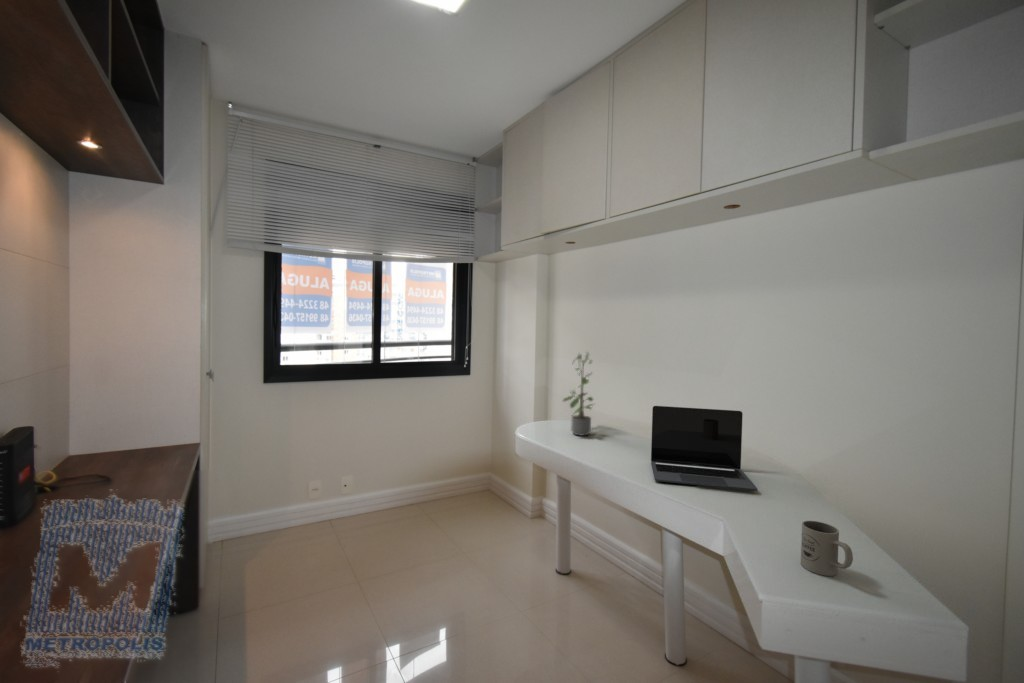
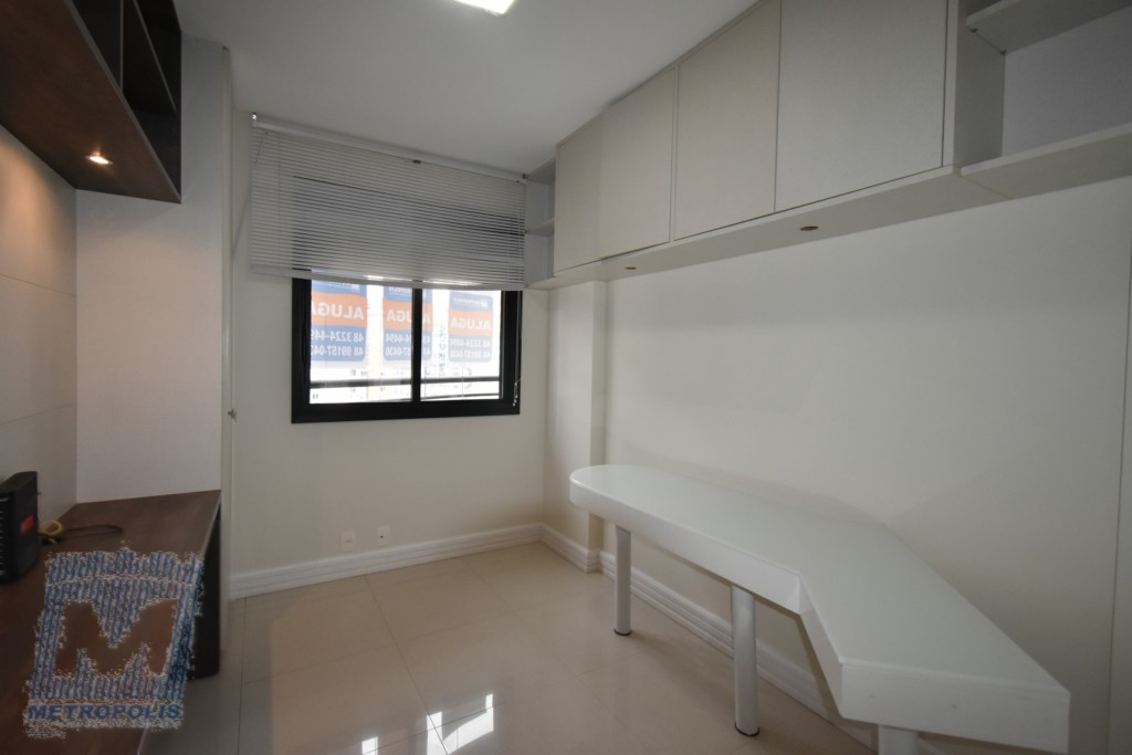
- laptop [650,405,759,492]
- potted plant [562,350,595,437]
- mug [800,520,854,577]
